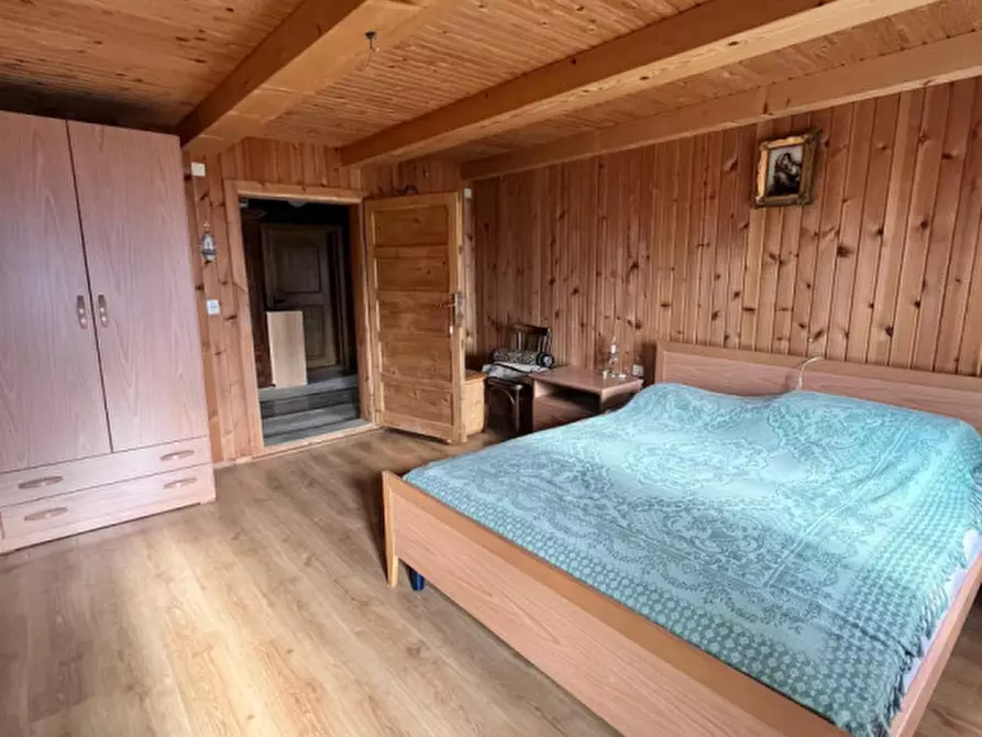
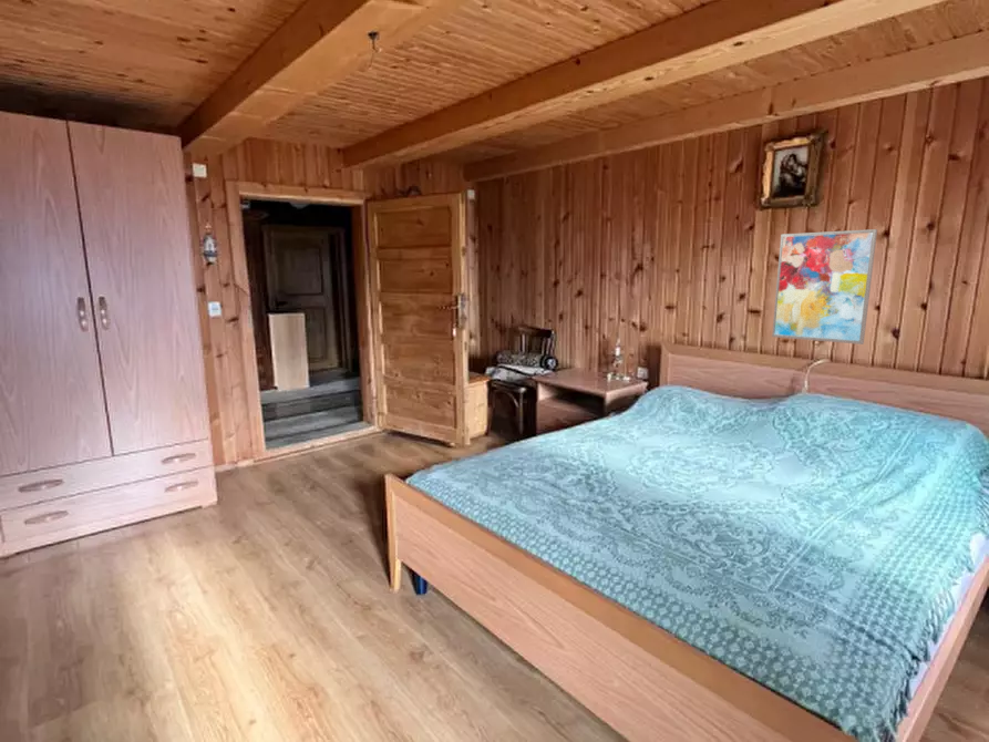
+ wall art [771,228,878,346]
